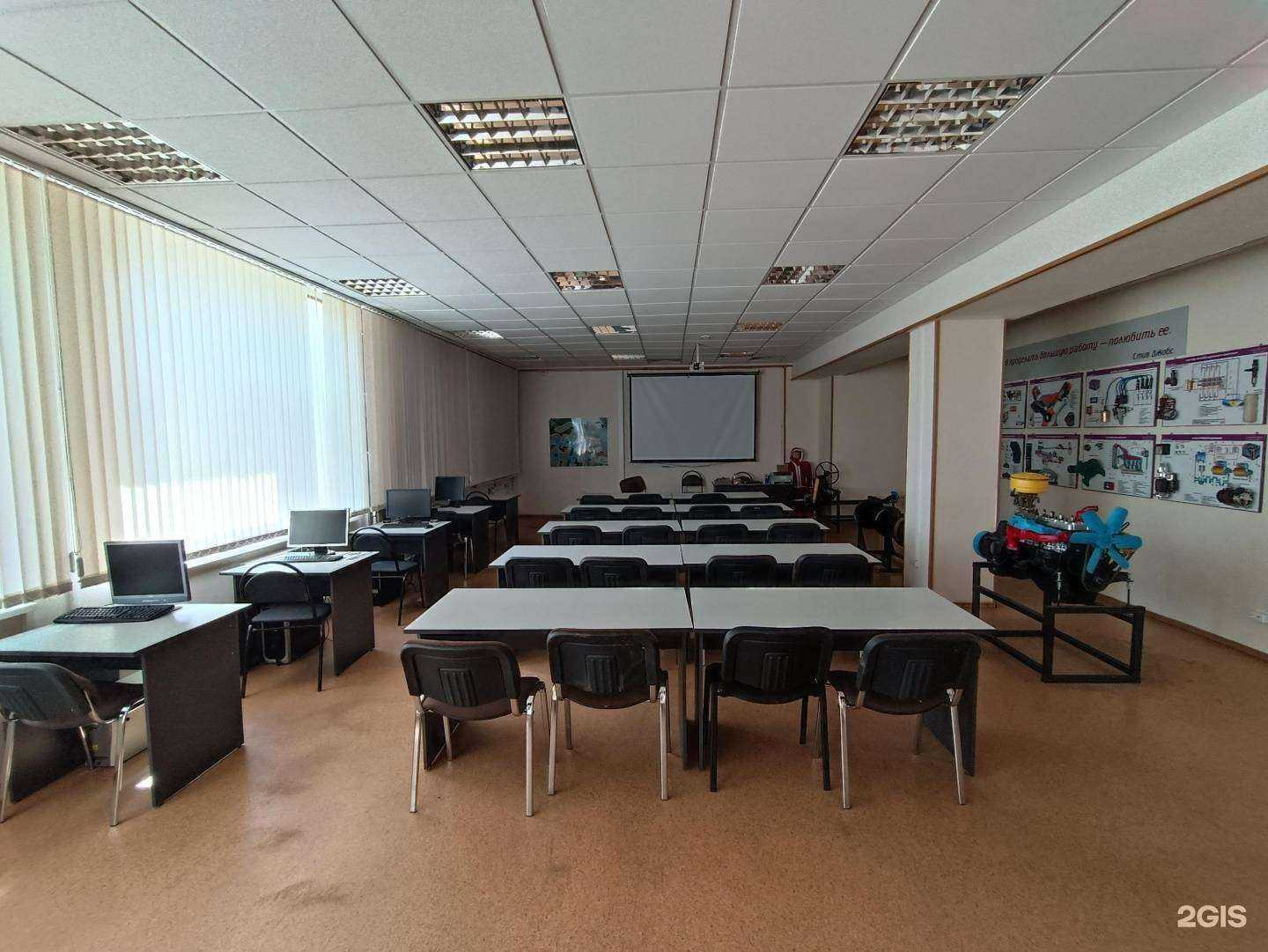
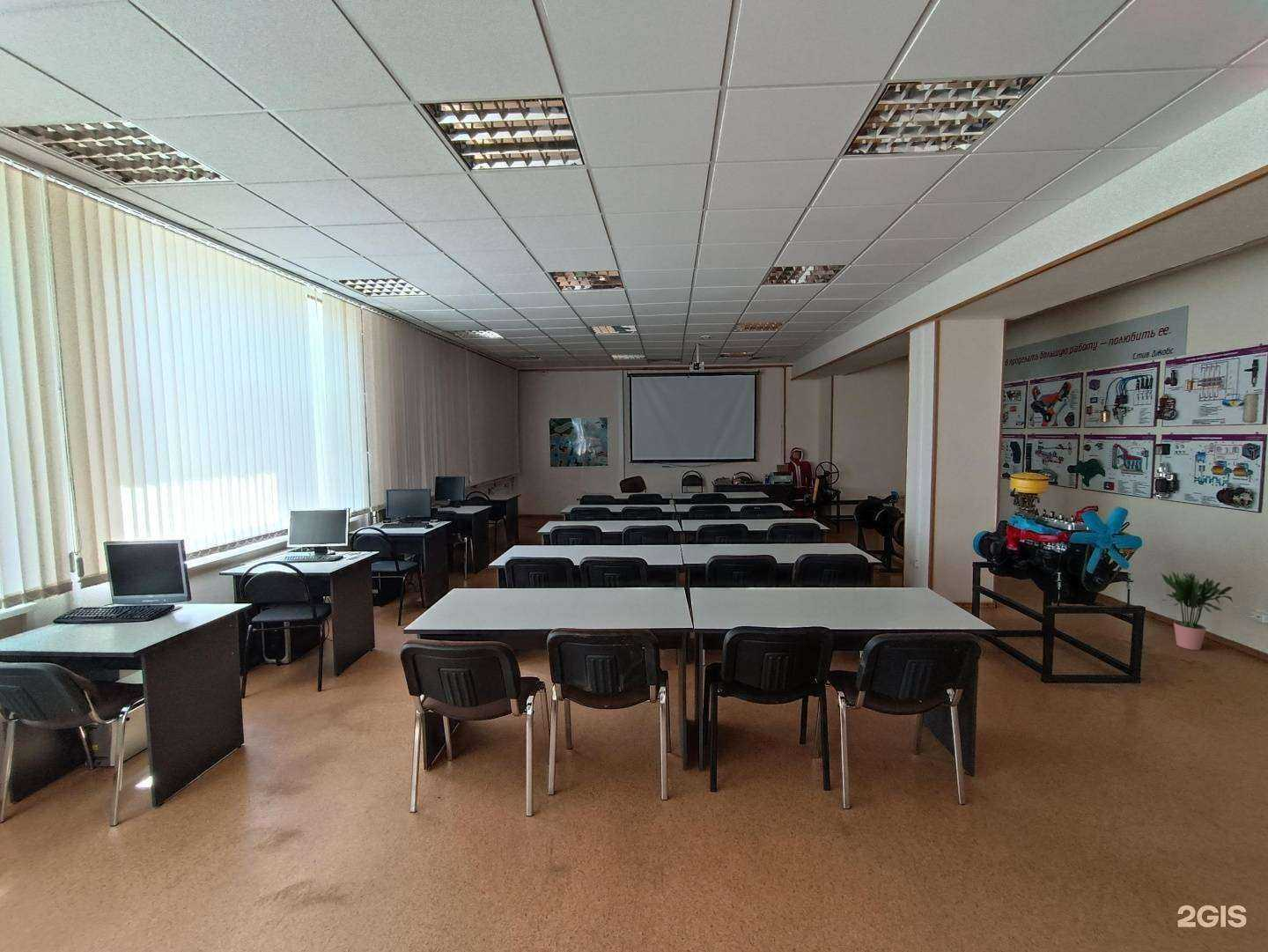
+ potted plant [1161,571,1234,651]
